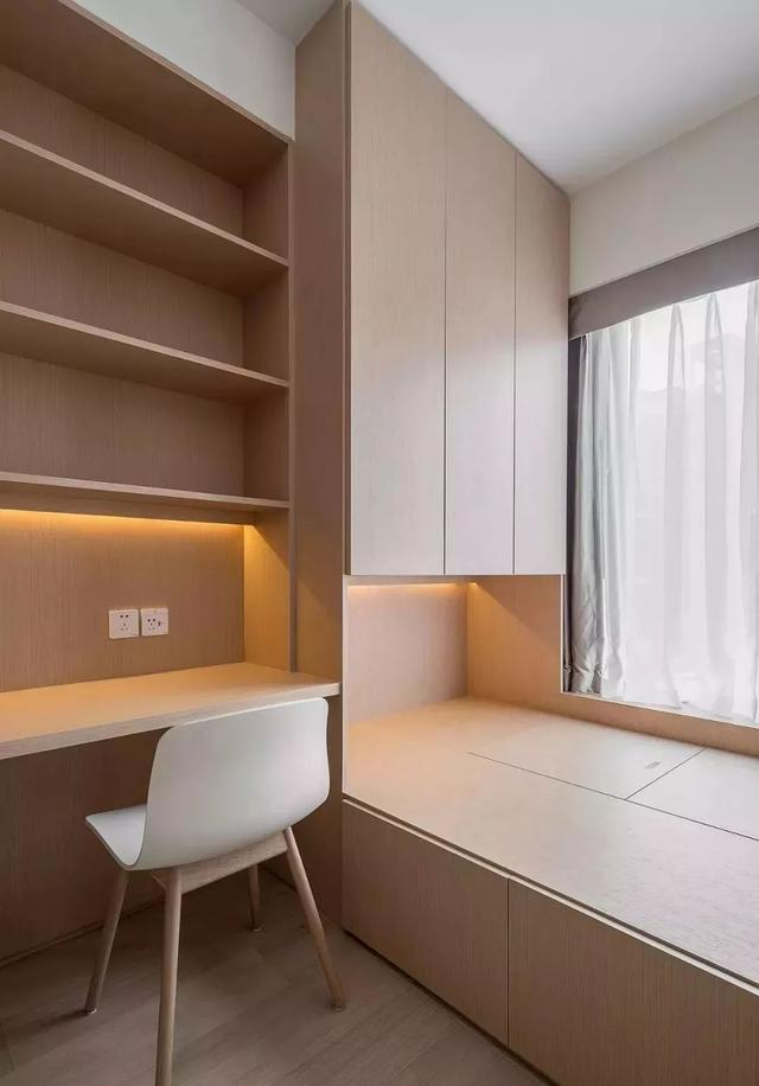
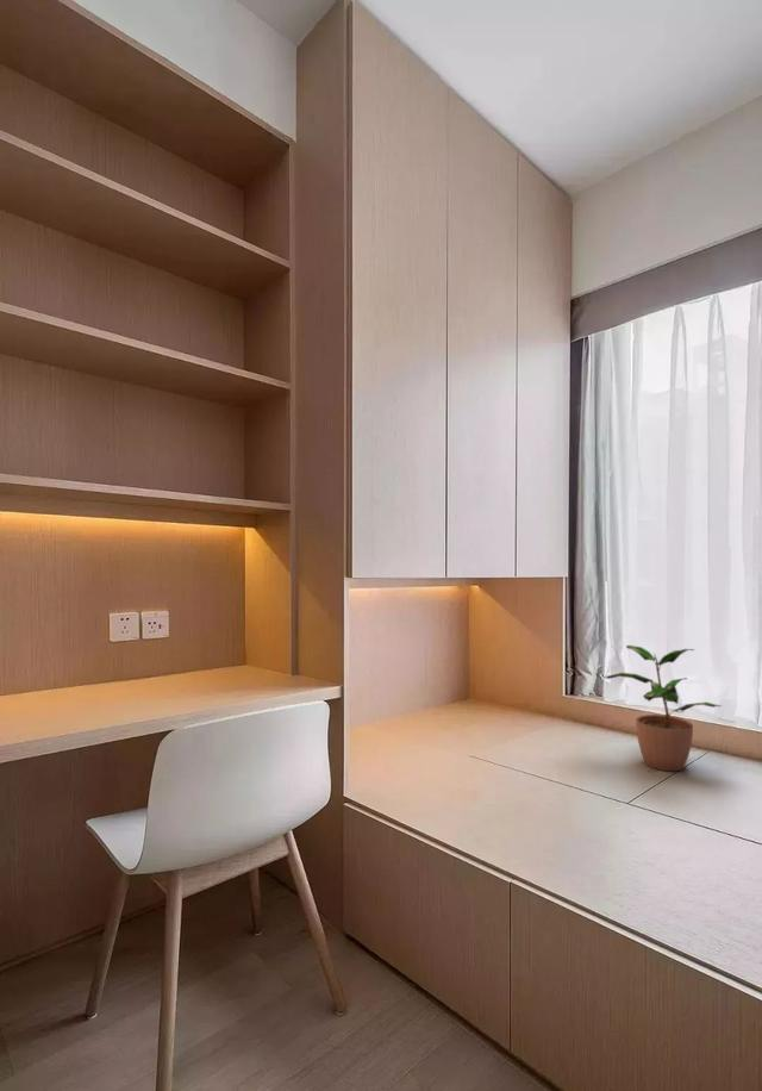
+ potted plant [602,644,723,772]
